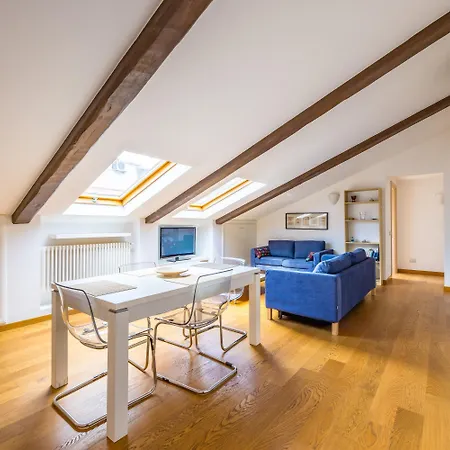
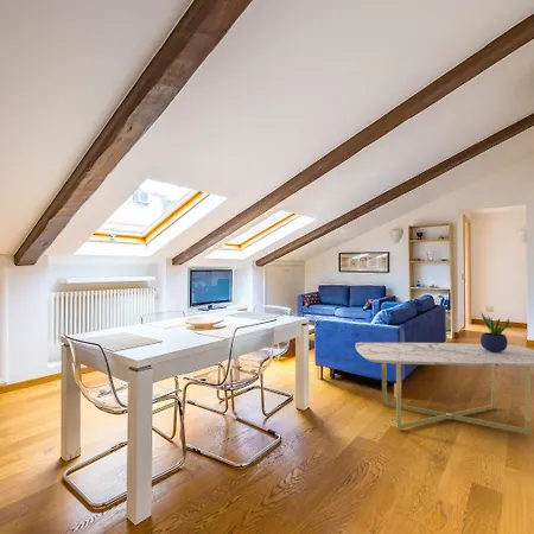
+ potted plant [479,312,511,352]
+ coffee table [354,342,534,436]
